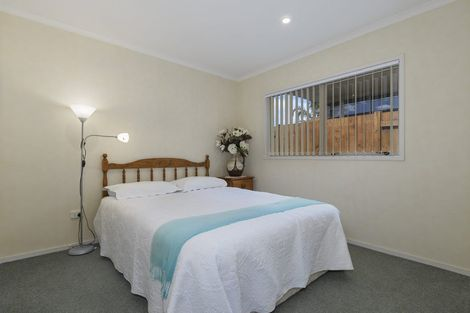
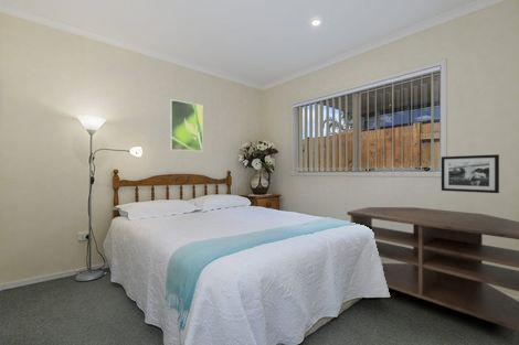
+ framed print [169,99,204,152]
+ tv stand [346,206,519,332]
+ picture frame [441,153,500,194]
